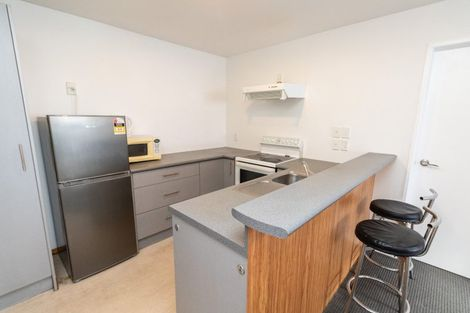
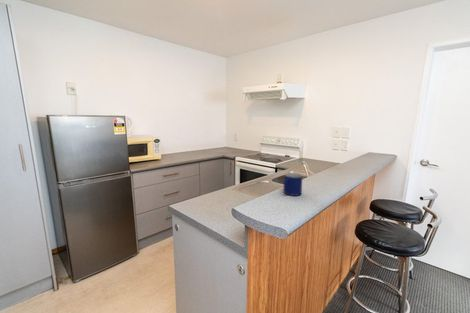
+ mug [282,172,303,197]
